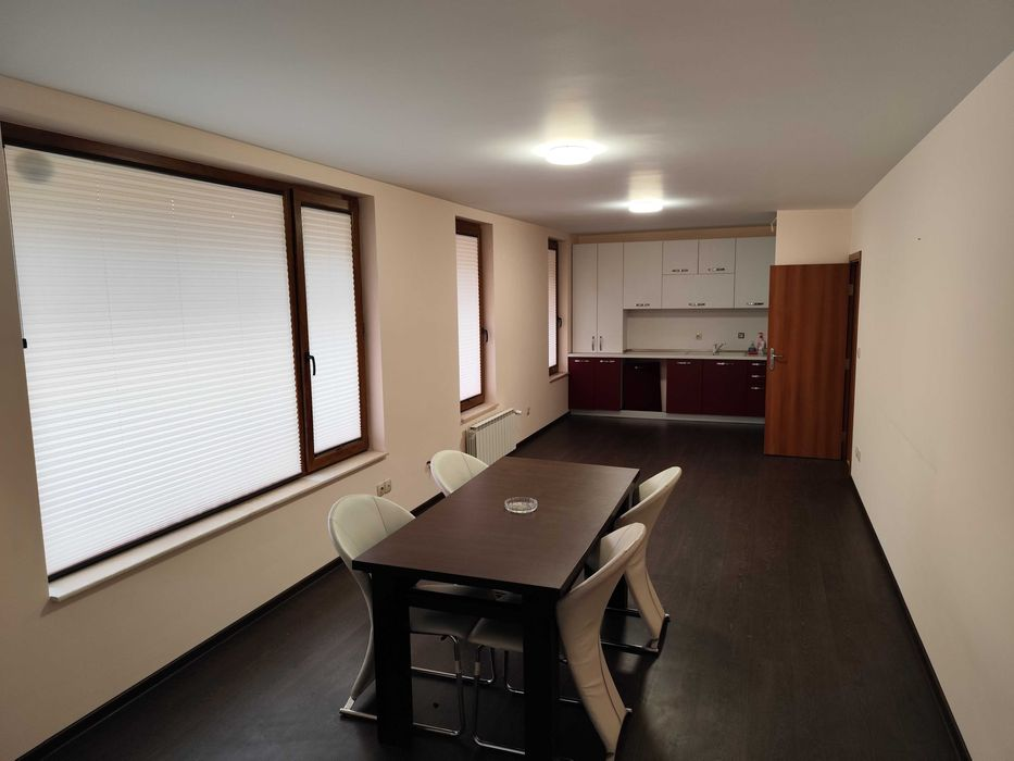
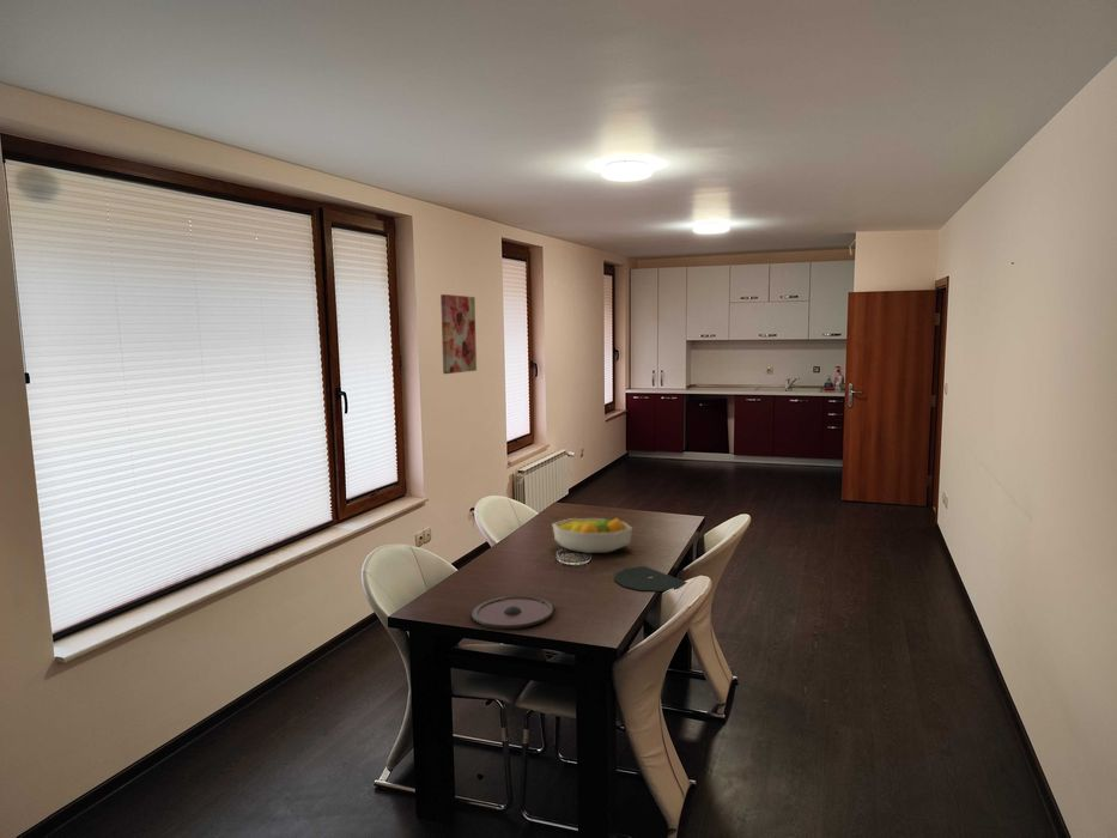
+ fruit bowl [551,517,633,554]
+ wall art [439,293,478,375]
+ plate [471,595,554,630]
+ plate [613,565,688,593]
